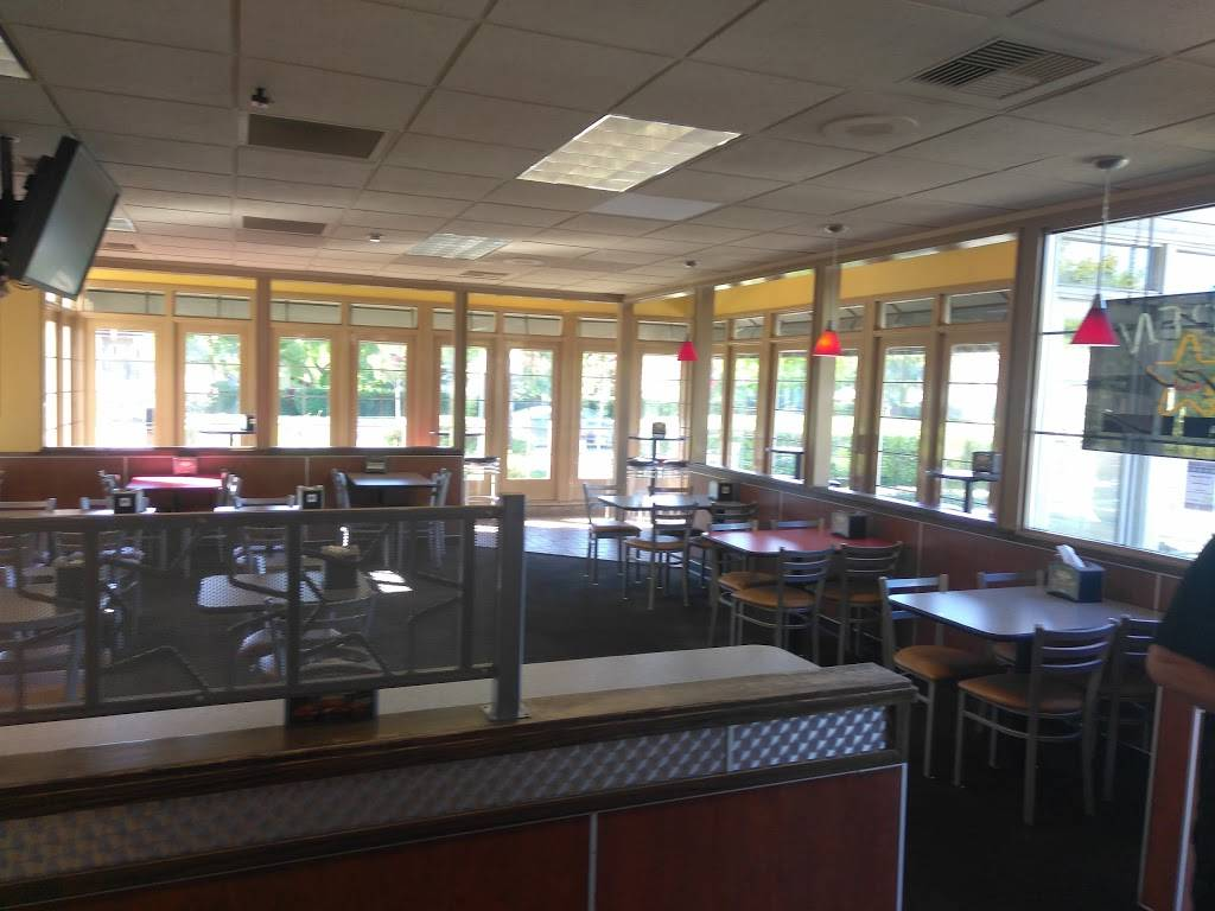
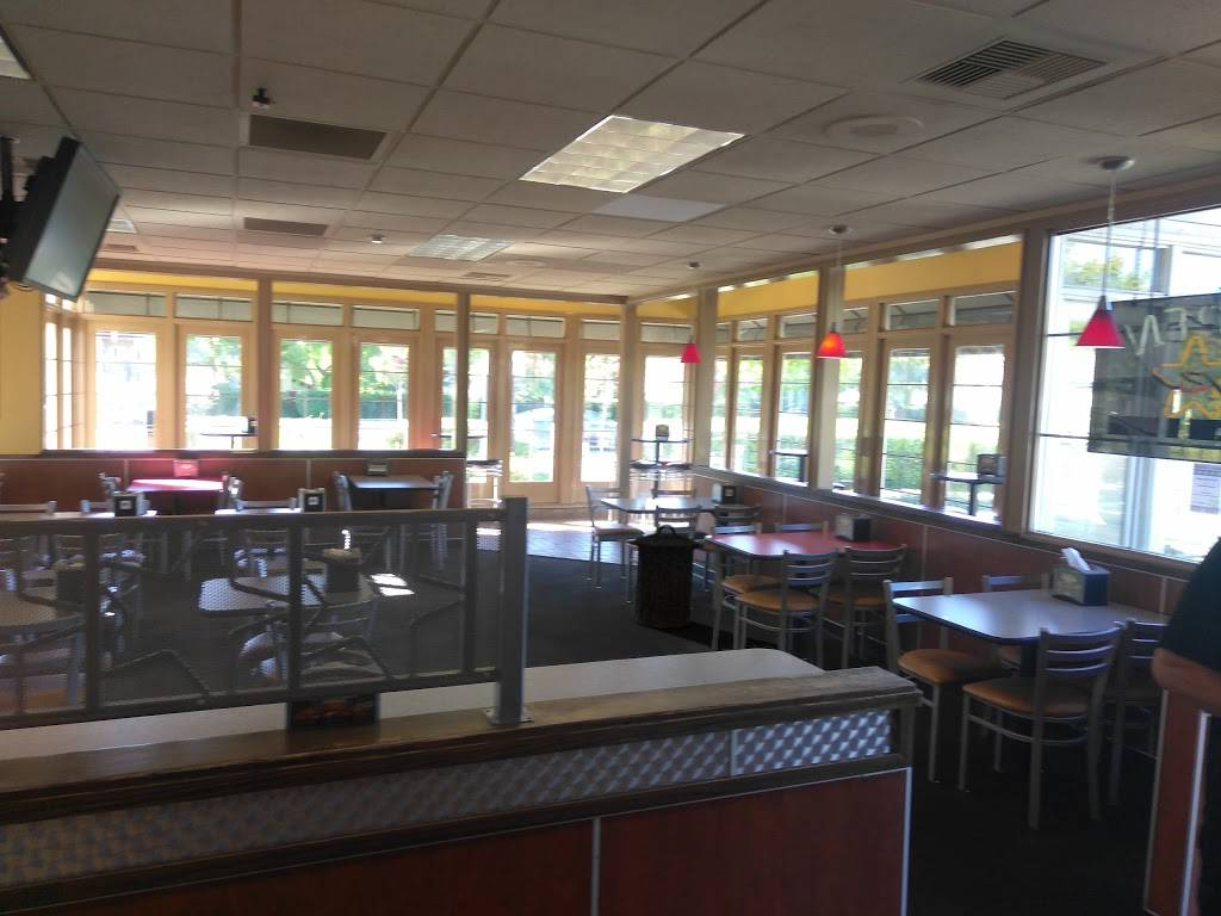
+ trash can [627,524,705,630]
